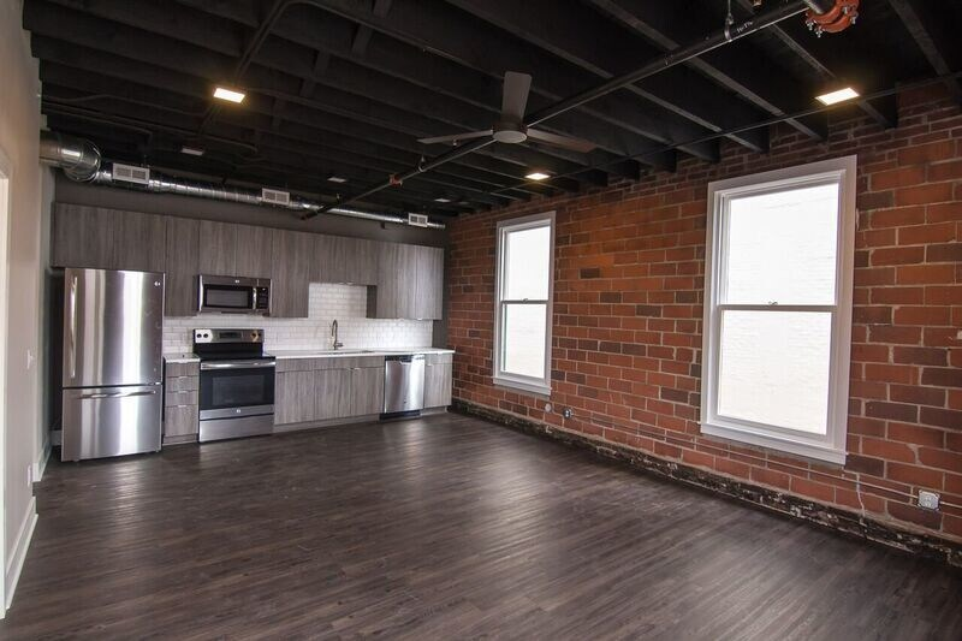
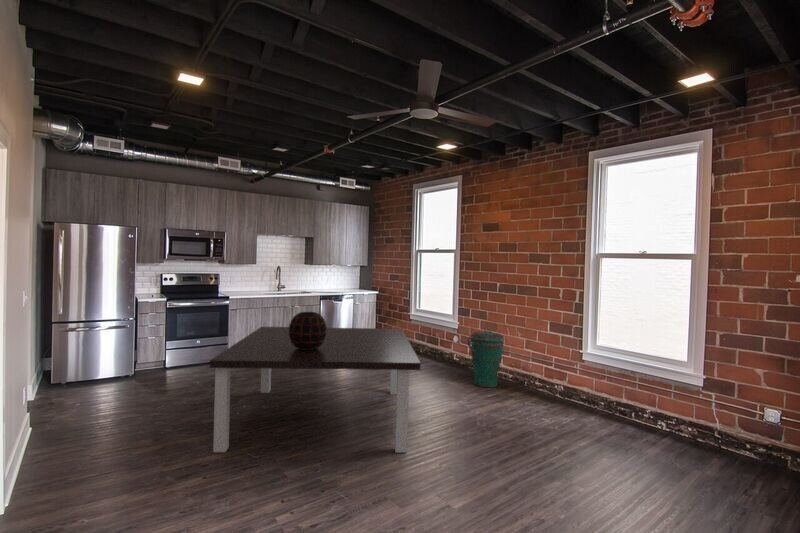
+ trash can [468,328,506,388]
+ dining table [209,325,422,454]
+ decorative vase [288,311,328,350]
